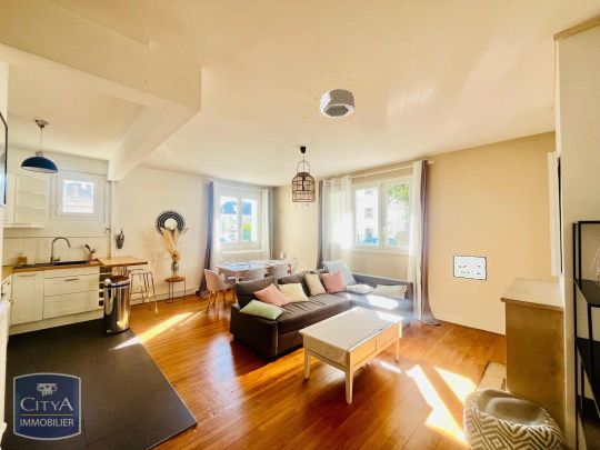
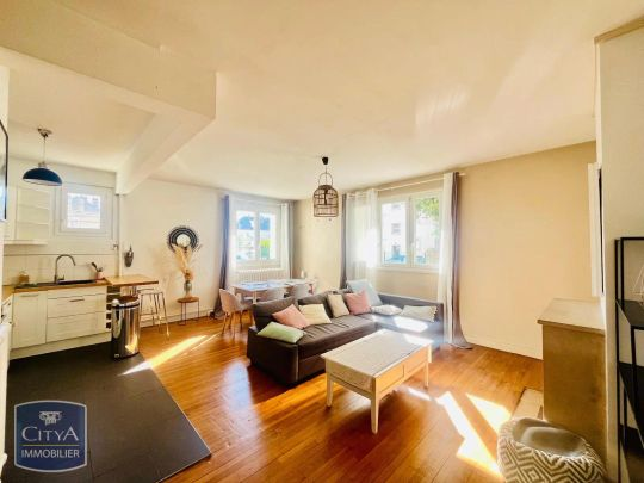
- ceiling light [319,88,356,119]
- picture frame [452,253,488,281]
